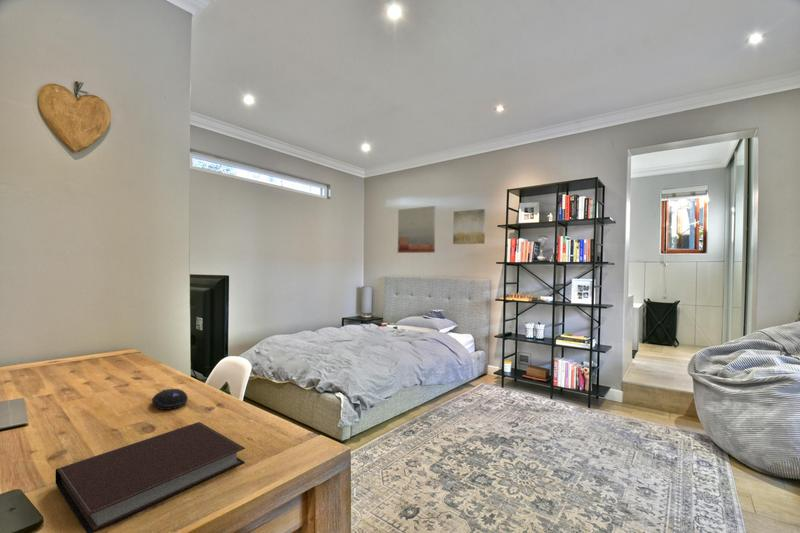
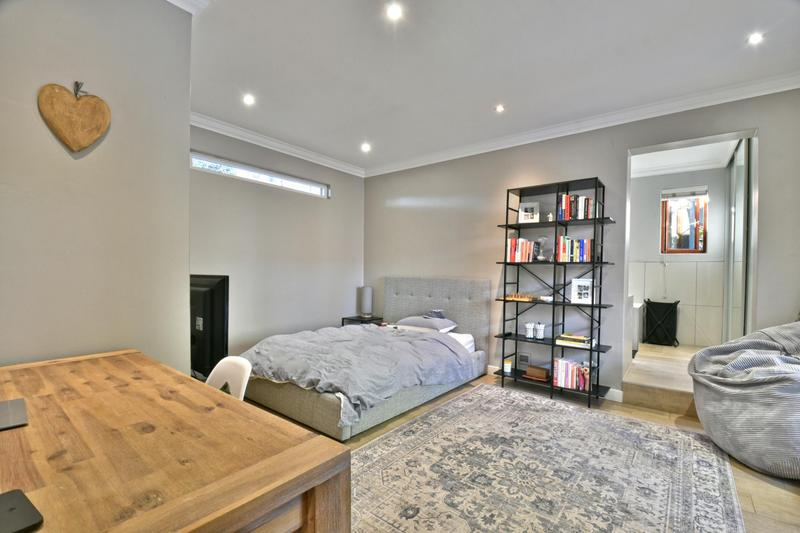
- wall art [397,205,437,254]
- wall art [452,208,486,245]
- computer mouse [151,388,189,411]
- notebook [54,421,246,533]
